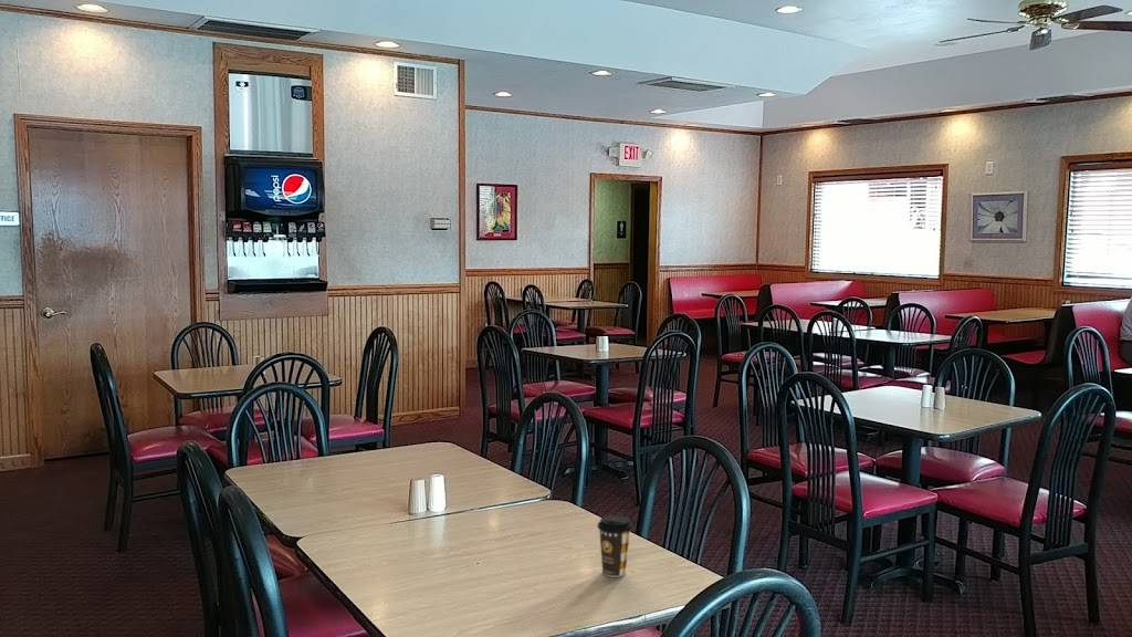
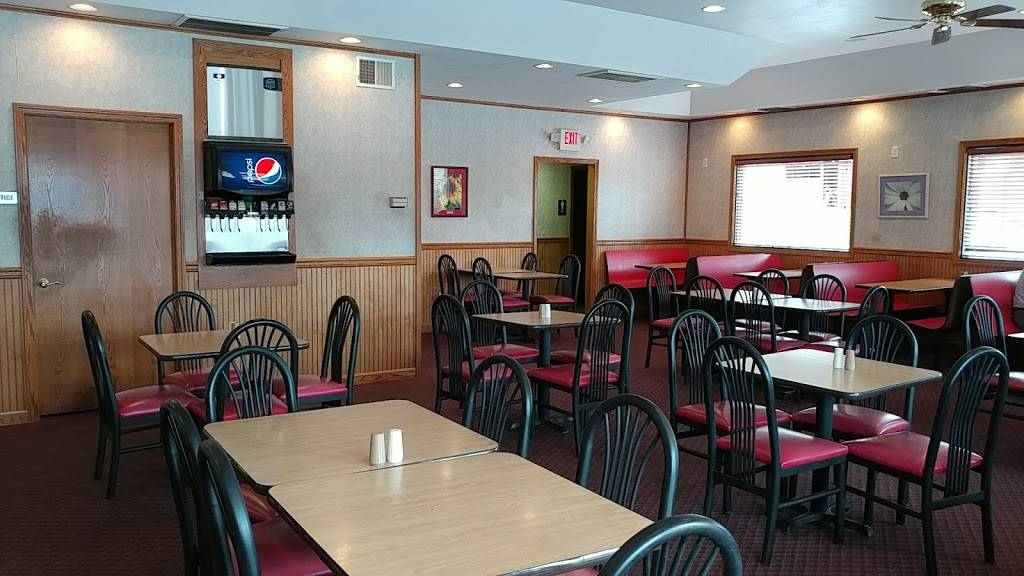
- coffee cup [596,514,633,578]
